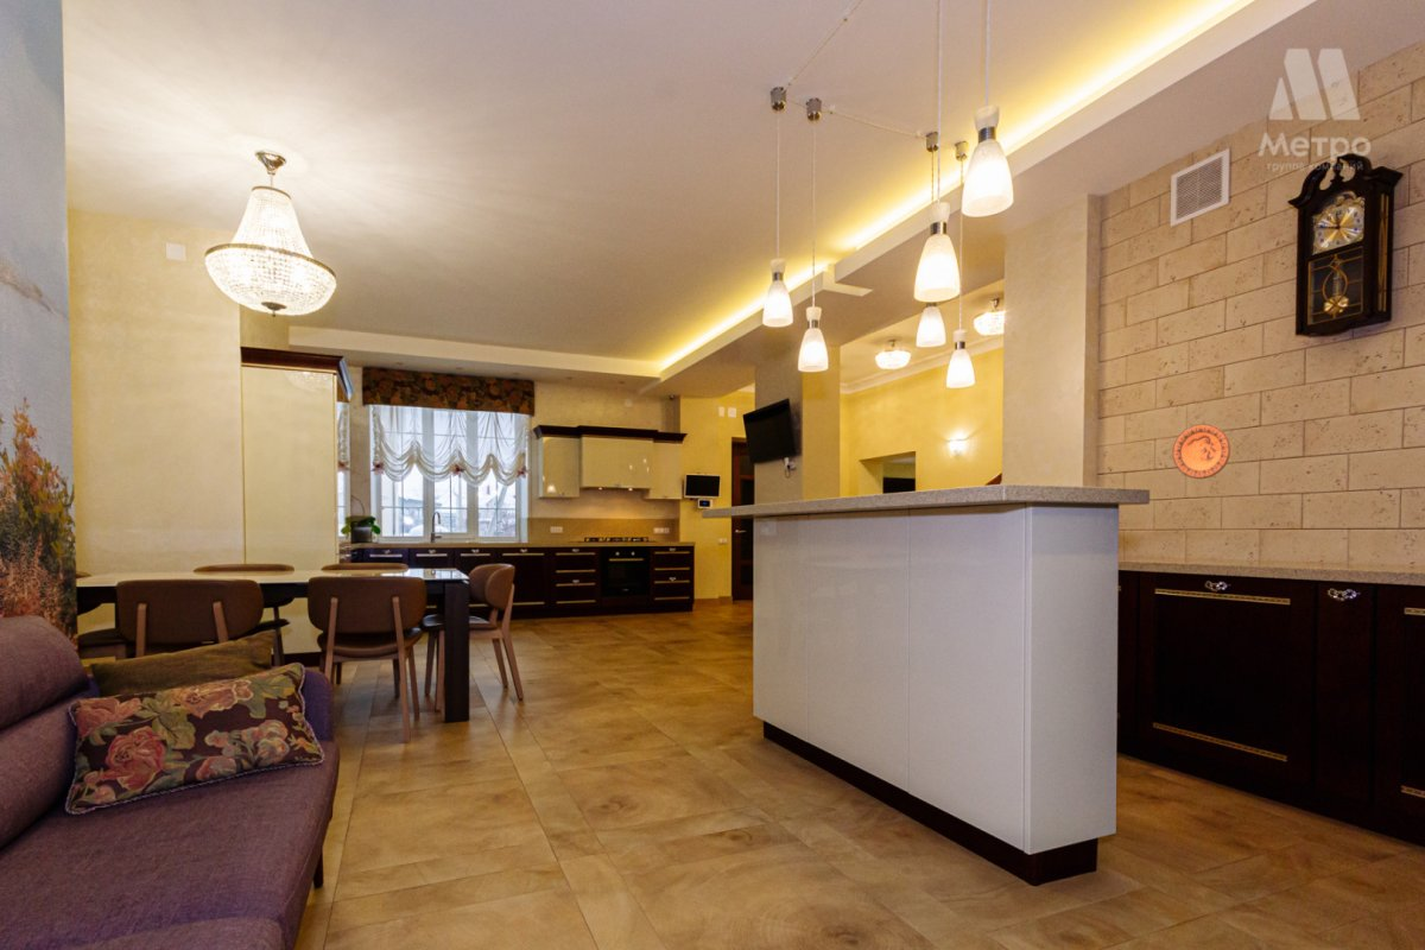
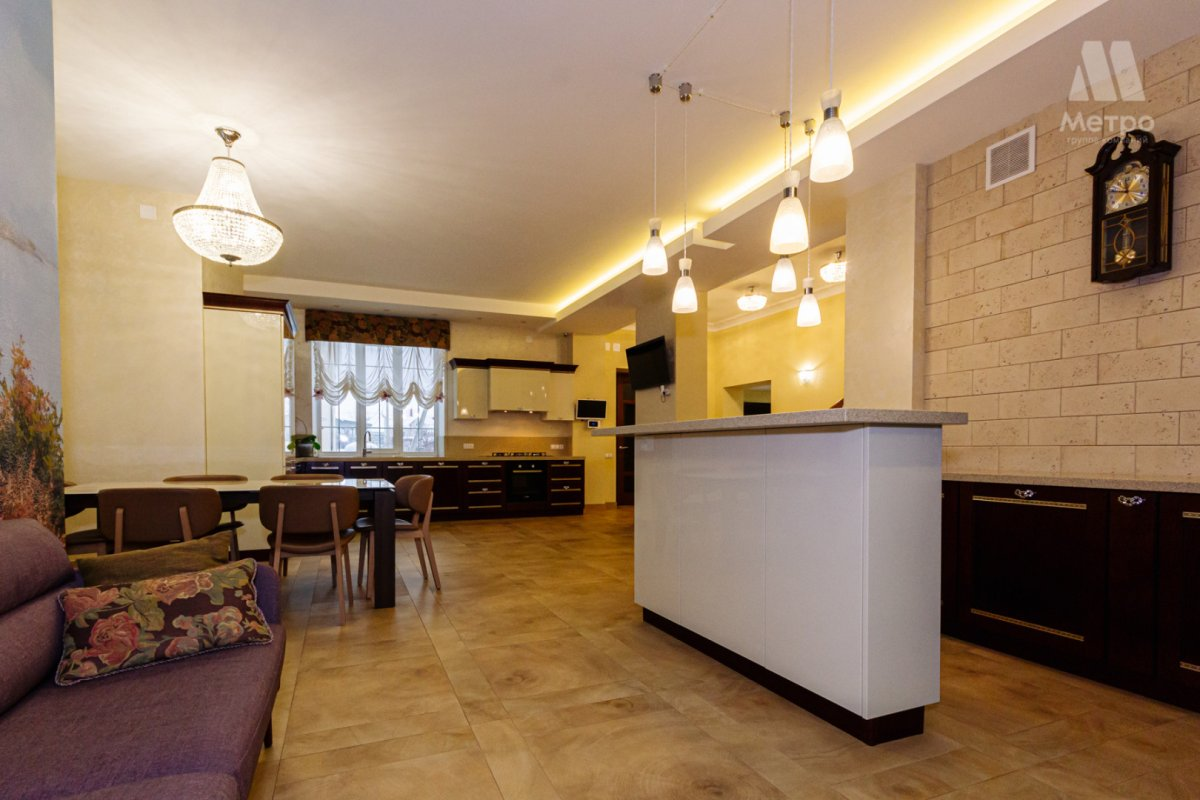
- decorative plate [1171,423,1231,480]
